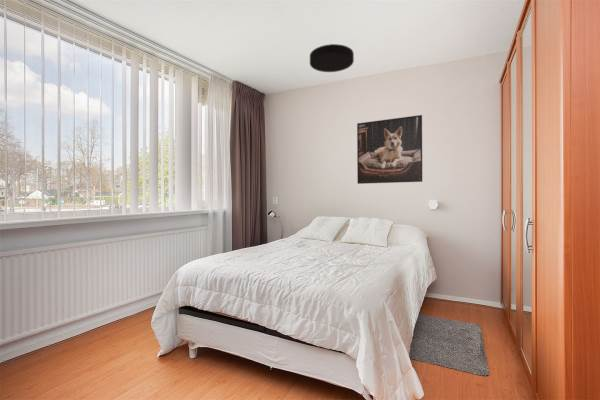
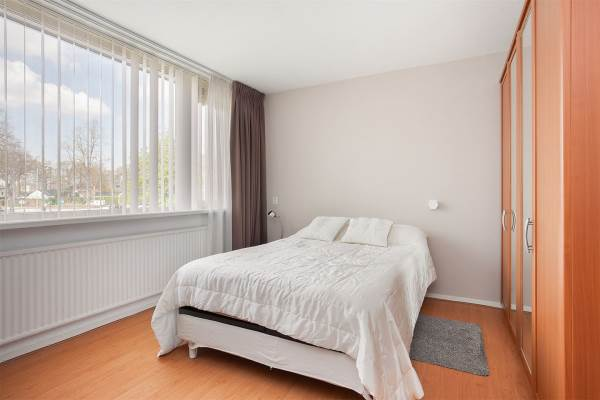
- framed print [356,114,423,185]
- ceiling light [309,43,355,73]
